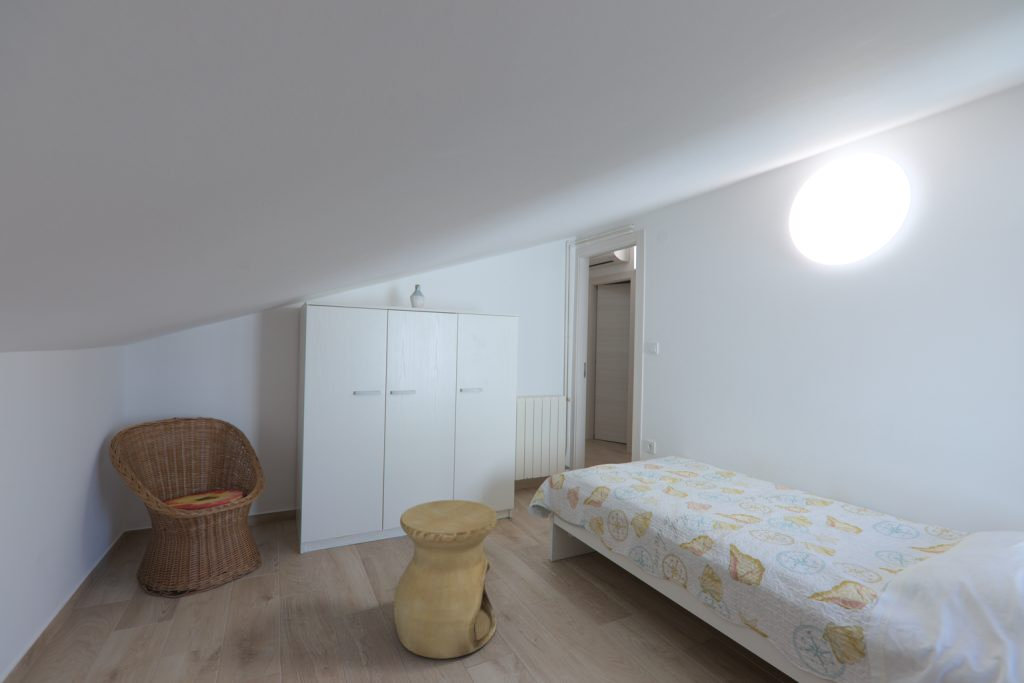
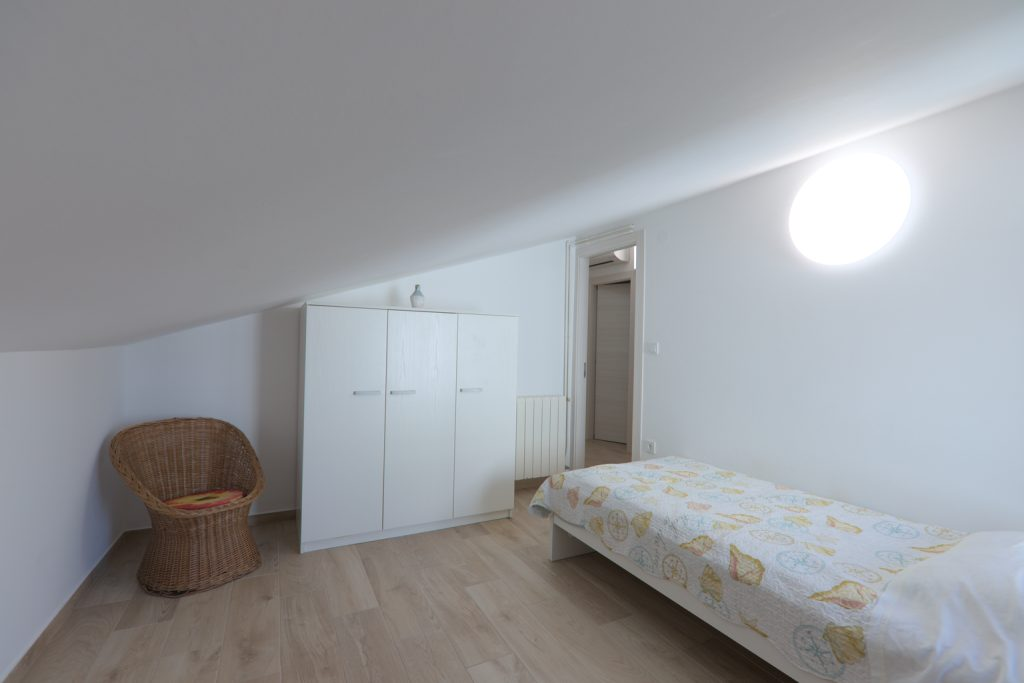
- side table [393,499,498,660]
